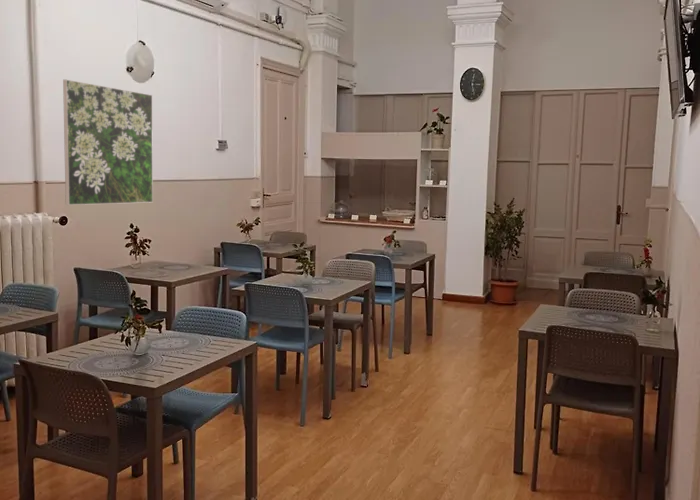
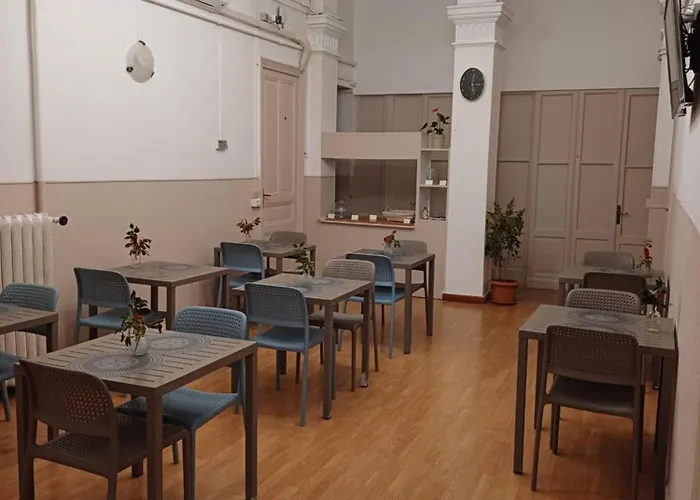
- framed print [62,79,154,206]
